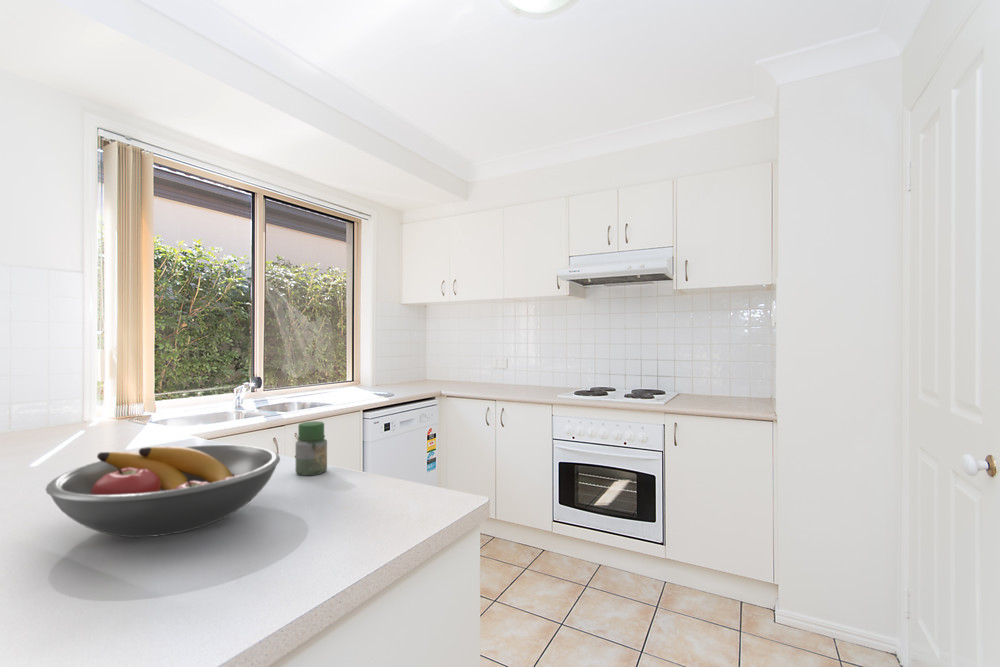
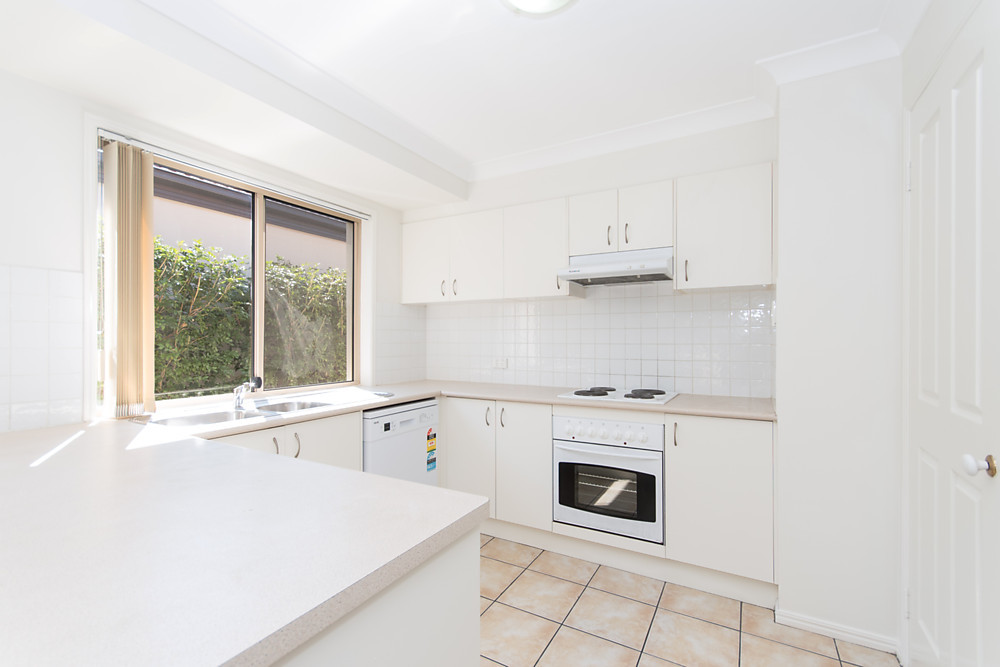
- fruit bowl [44,444,281,538]
- jar [295,420,328,476]
